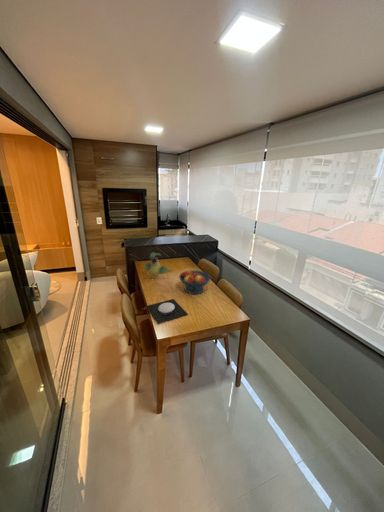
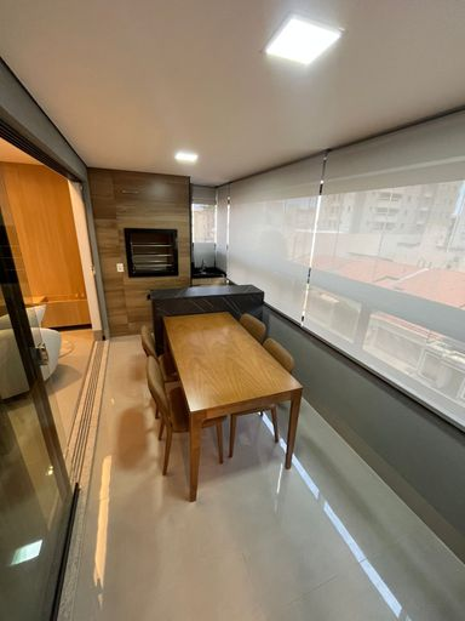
- fruit bowl [178,269,212,295]
- plant [143,252,171,280]
- plate [145,298,188,325]
